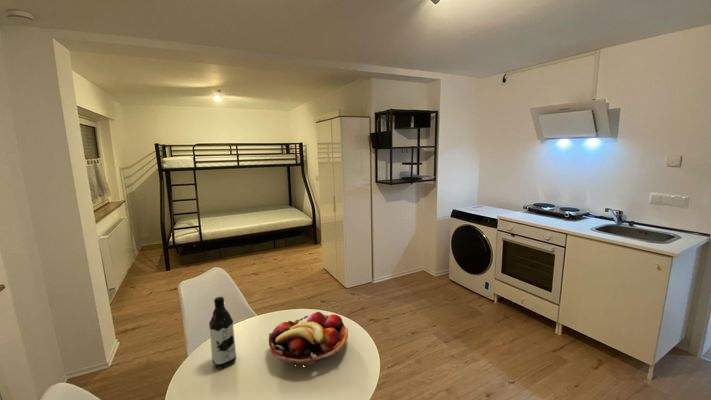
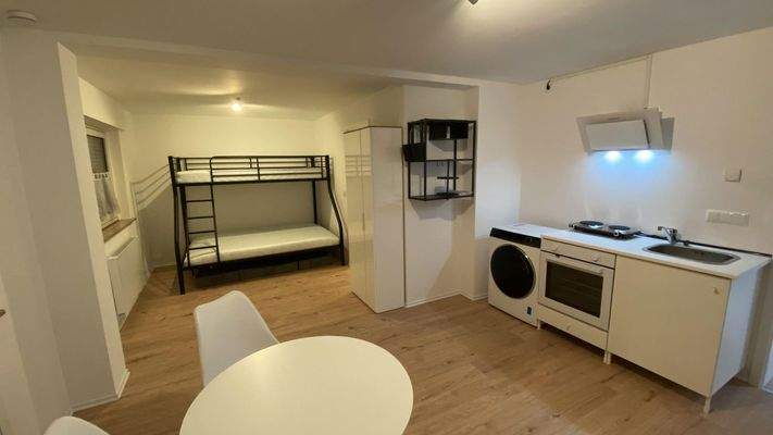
- water bottle [208,296,237,370]
- fruit basket [268,311,349,368]
